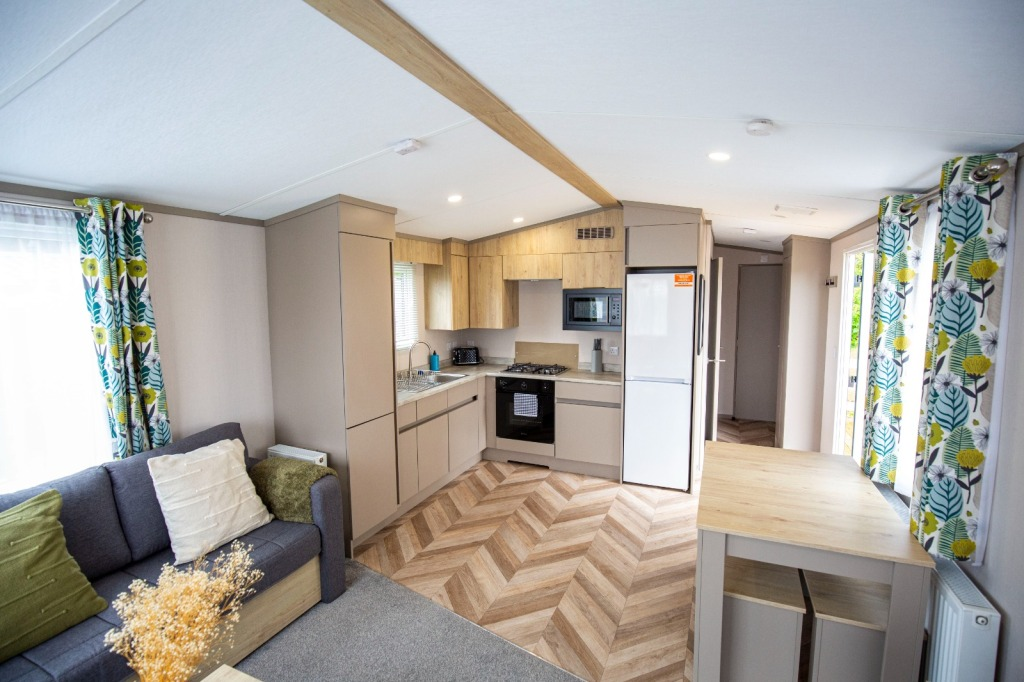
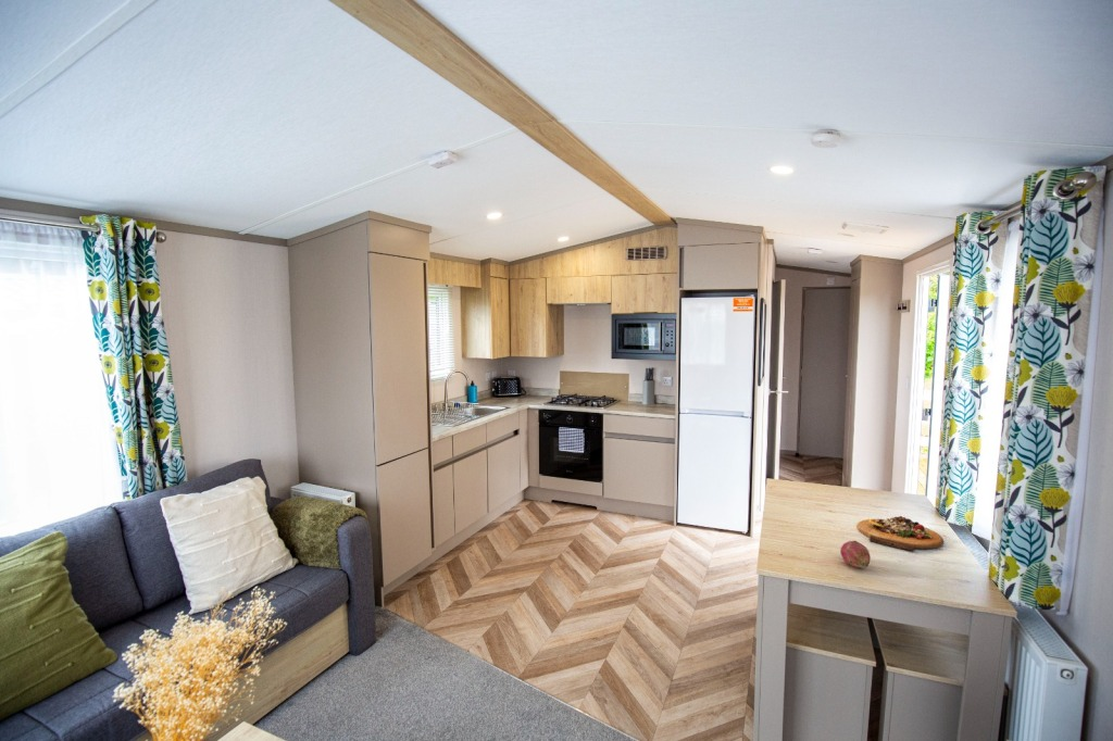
+ fruit [839,540,872,569]
+ cutting board [855,515,945,552]
